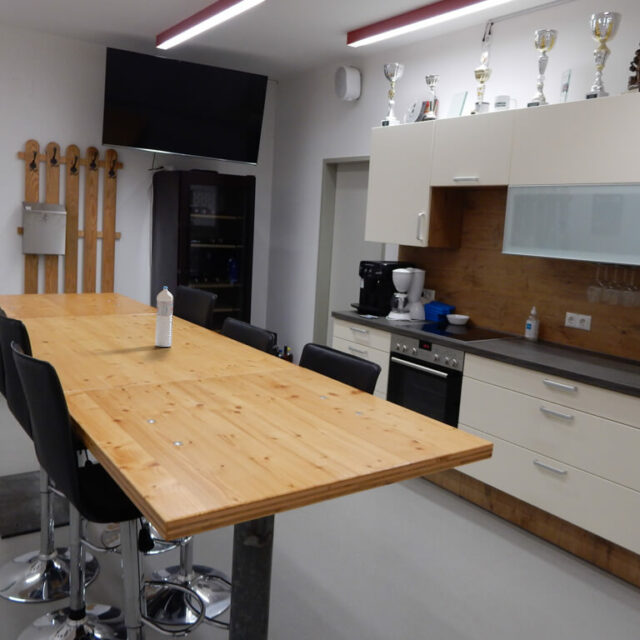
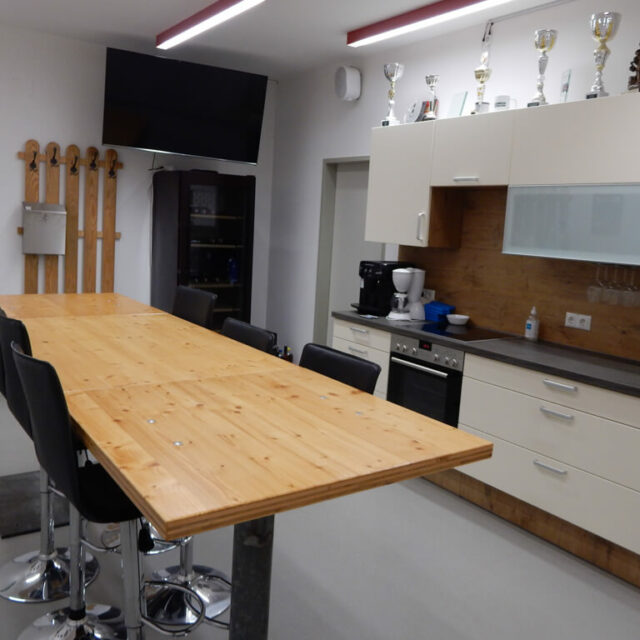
- water bottle [154,286,175,348]
